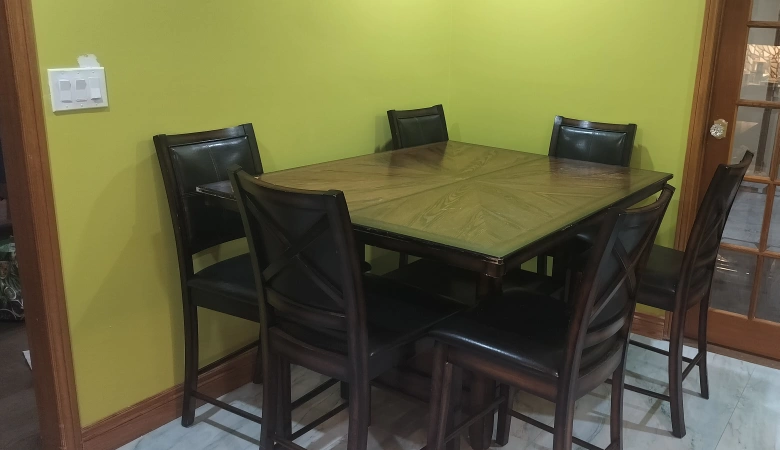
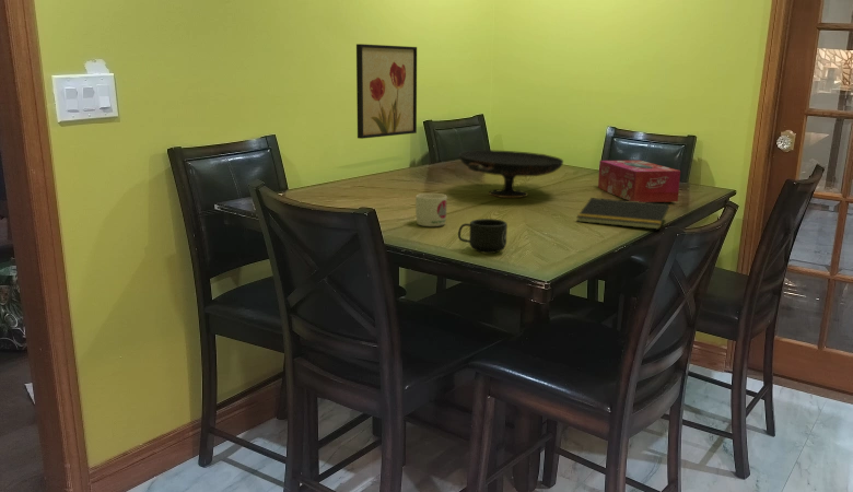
+ mug [414,192,448,227]
+ notepad [576,197,670,231]
+ mug [457,218,509,255]
+ tissue box [597,160,681,203]
+ wall art [355,43,418,140]
+ decorative bowl [458,149,564,199]
